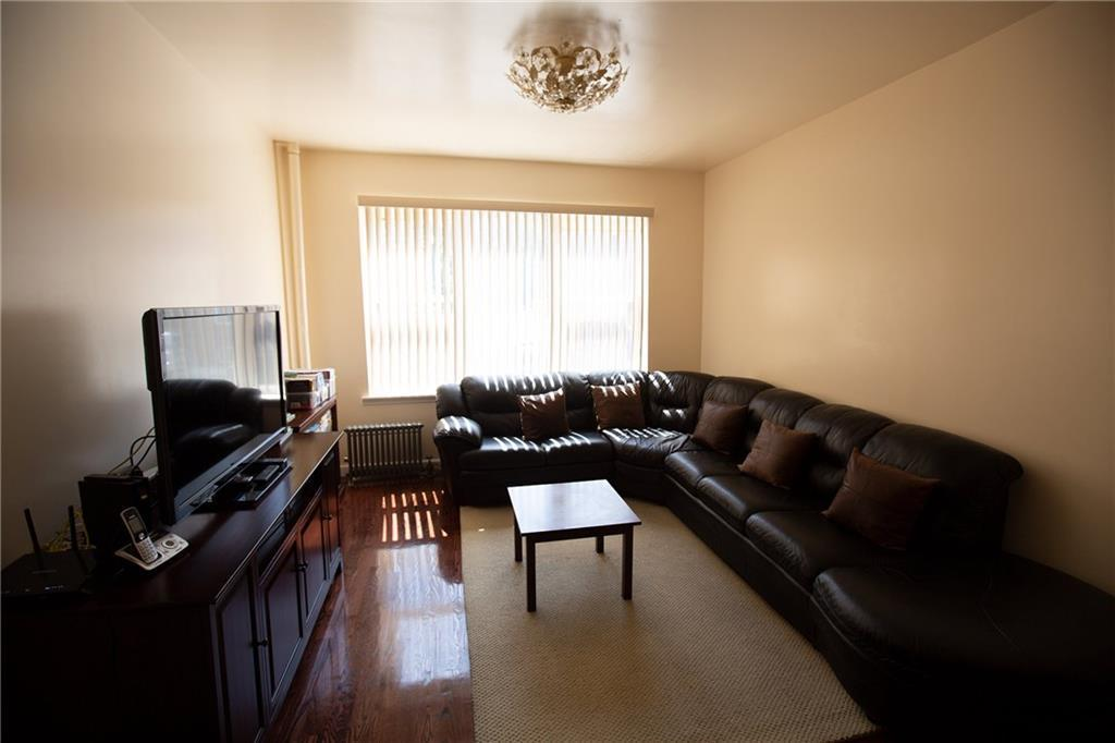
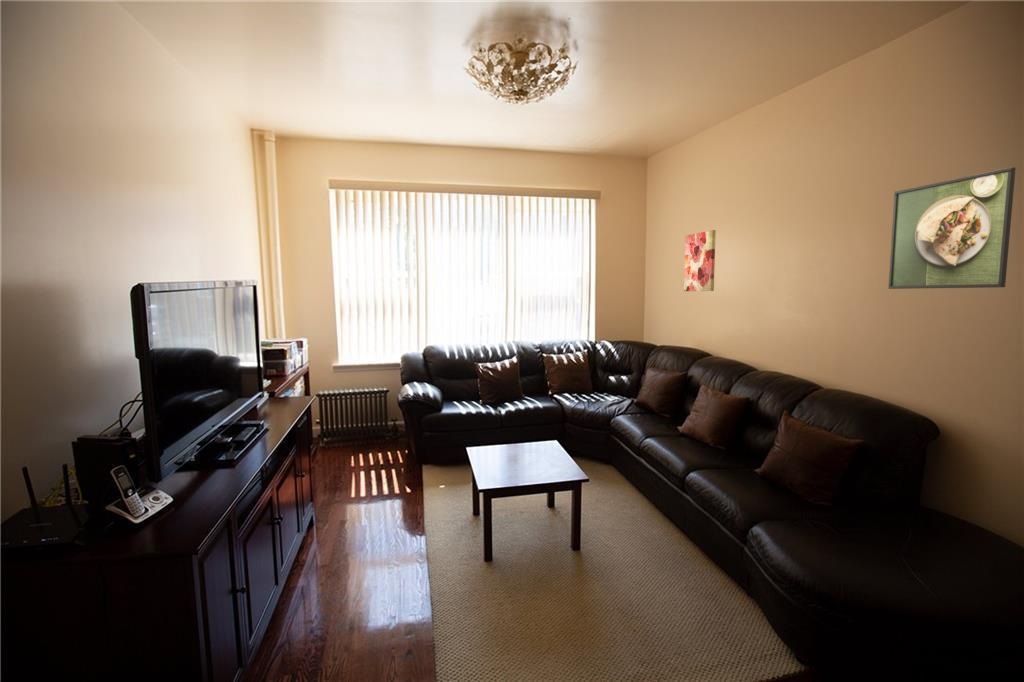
+ wall art [683,229,717,292]
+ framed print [888,166,1017,290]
